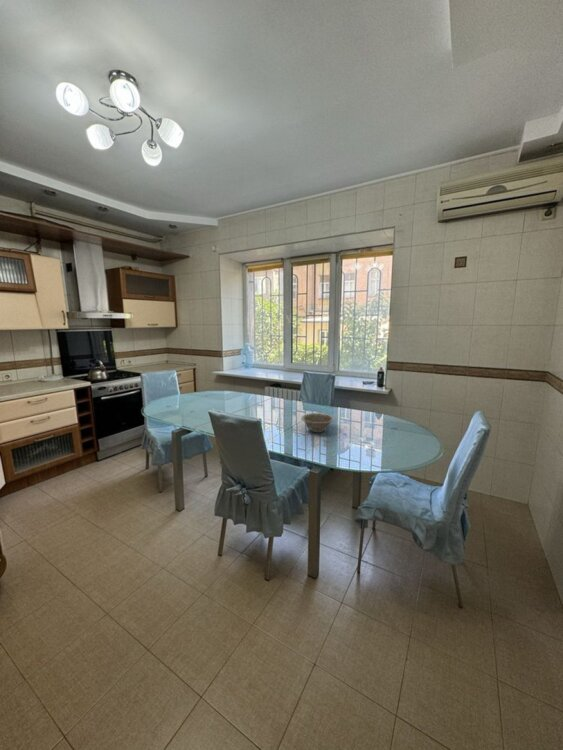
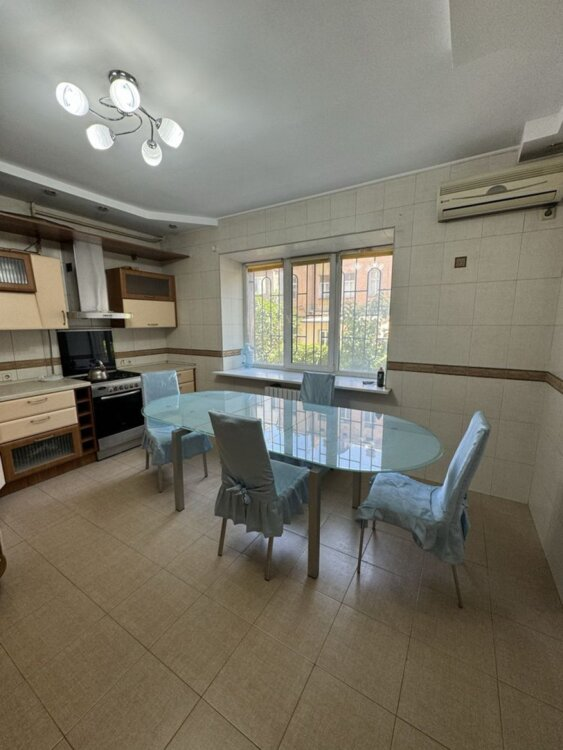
- decorative bowl [300,412,335,433]
